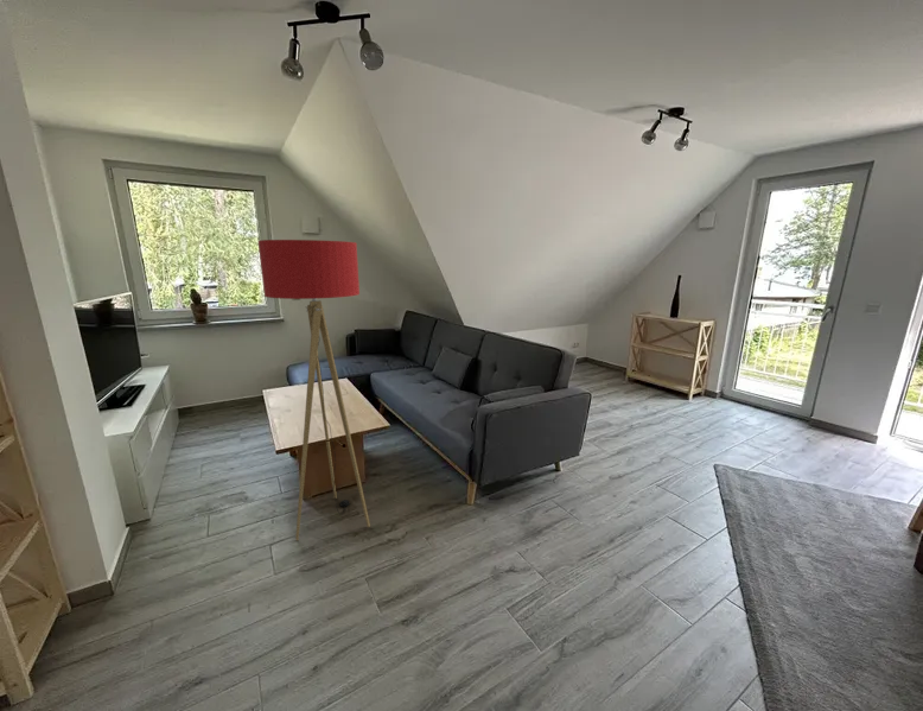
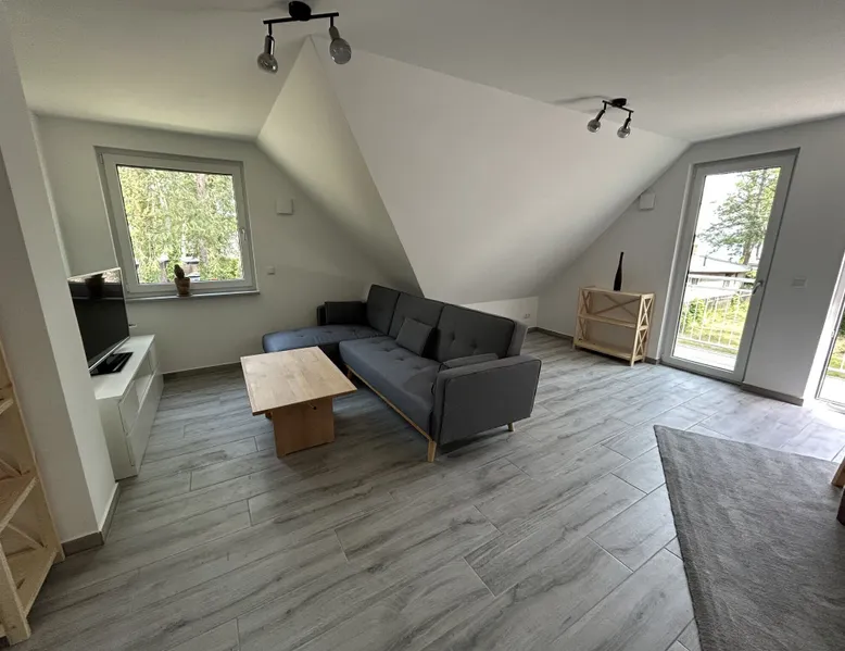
- floor lamp [257,239,371,542]
